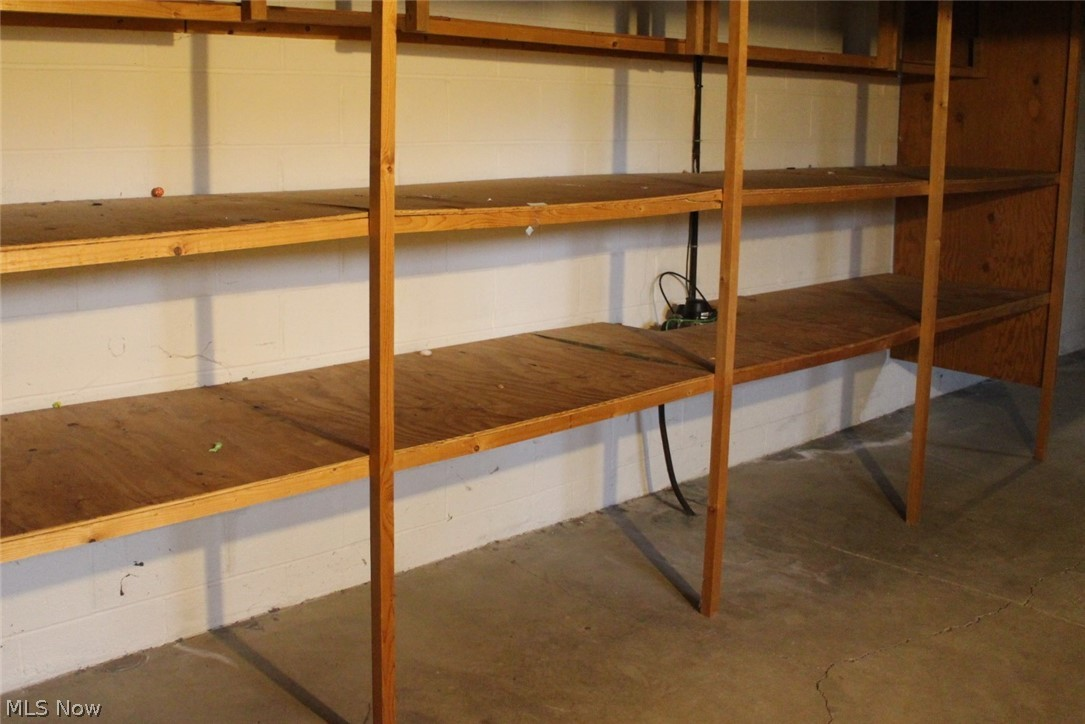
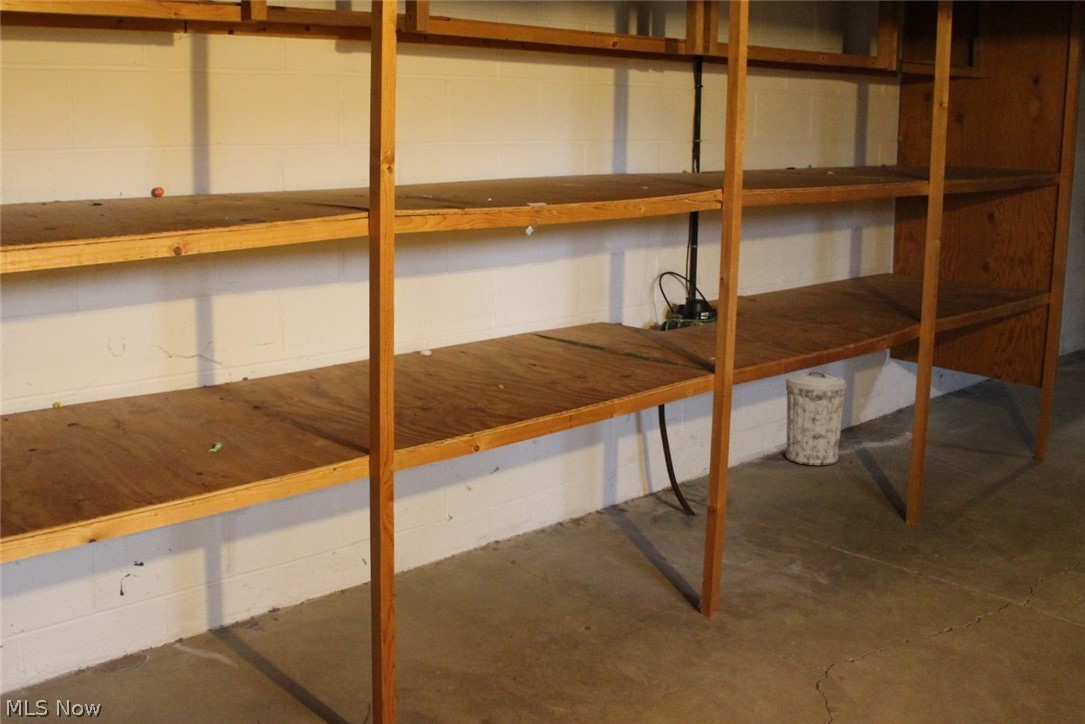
+ trash can [785,371,848,466]
